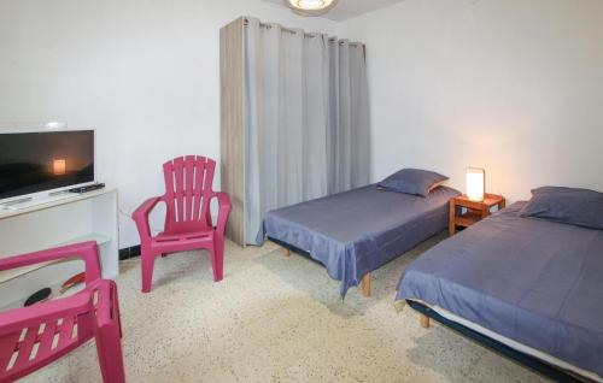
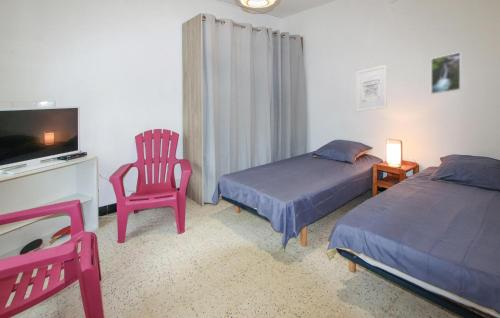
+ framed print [430,51,462,95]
+ wall art [355,64,388,113]
